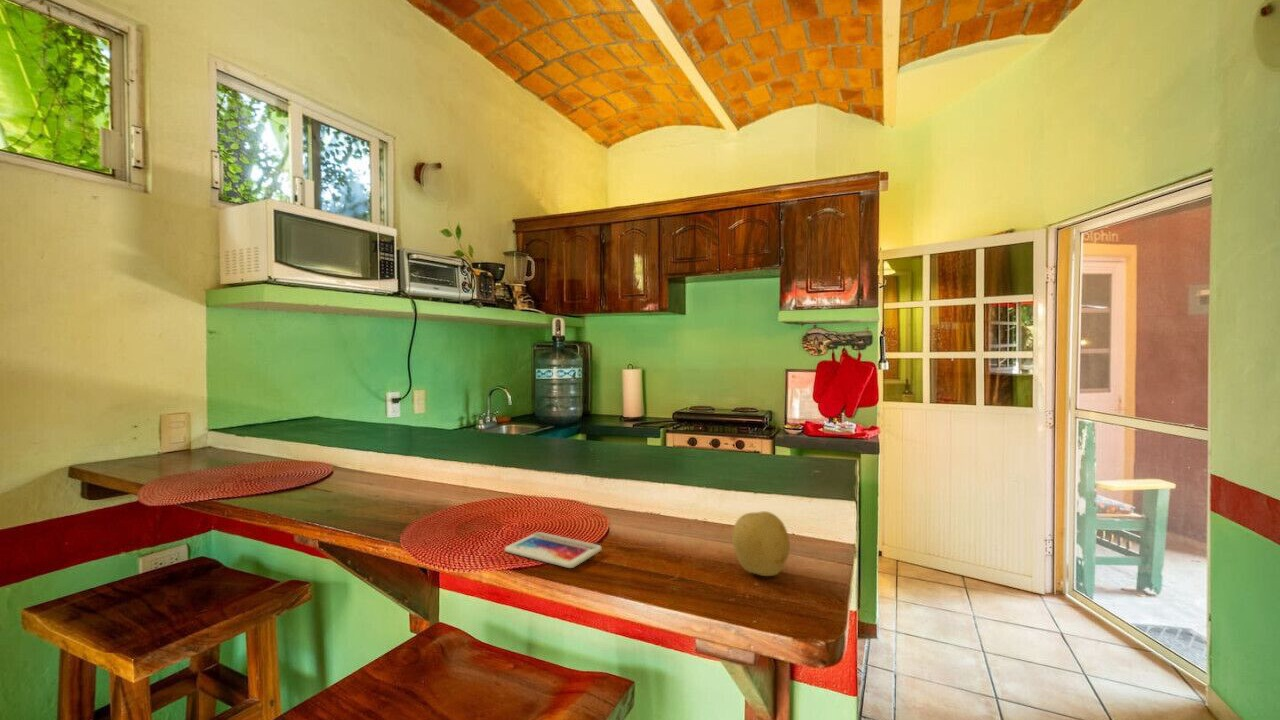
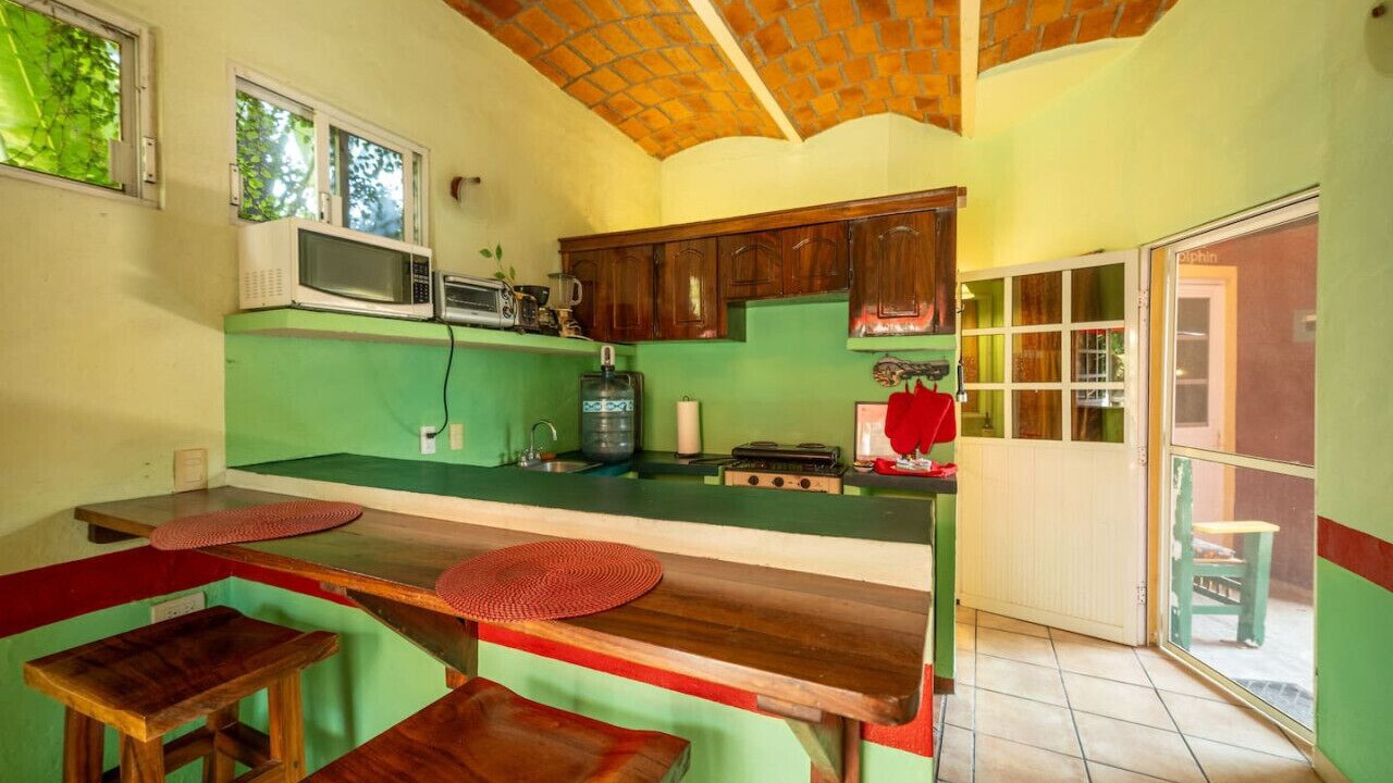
- smartphone [504,531,603,569]
- fruit [731,510,791,577]
